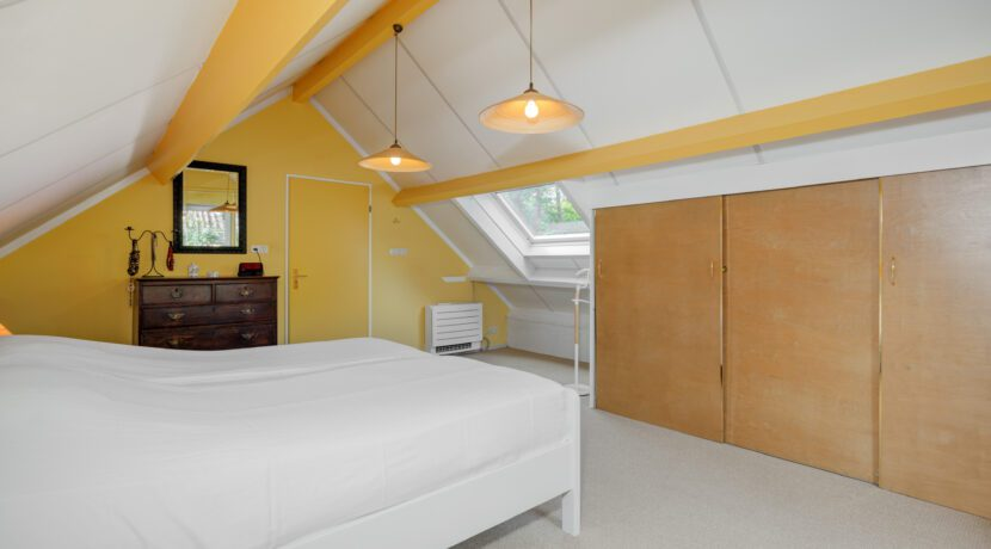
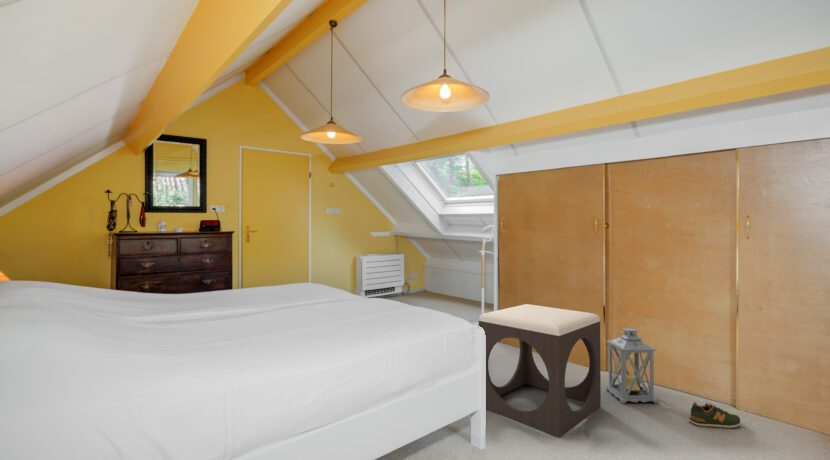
+ shoe [688,401,741,429]
+ footstool [478,303,602,438]
+ lantern [604,327,659,404]
